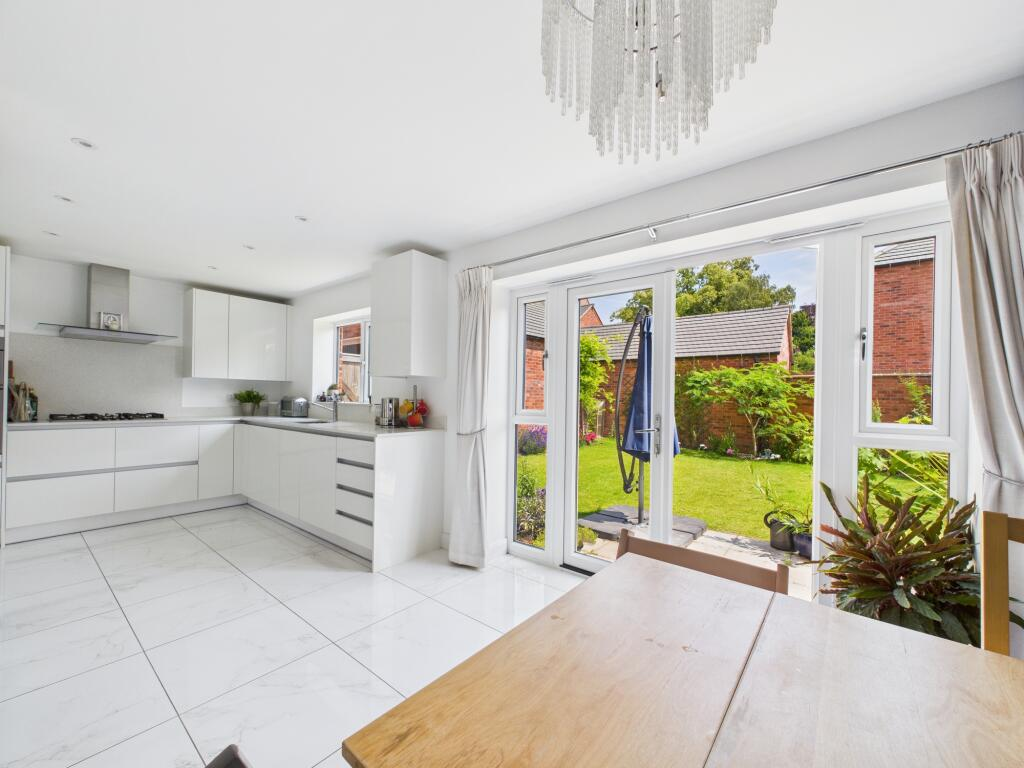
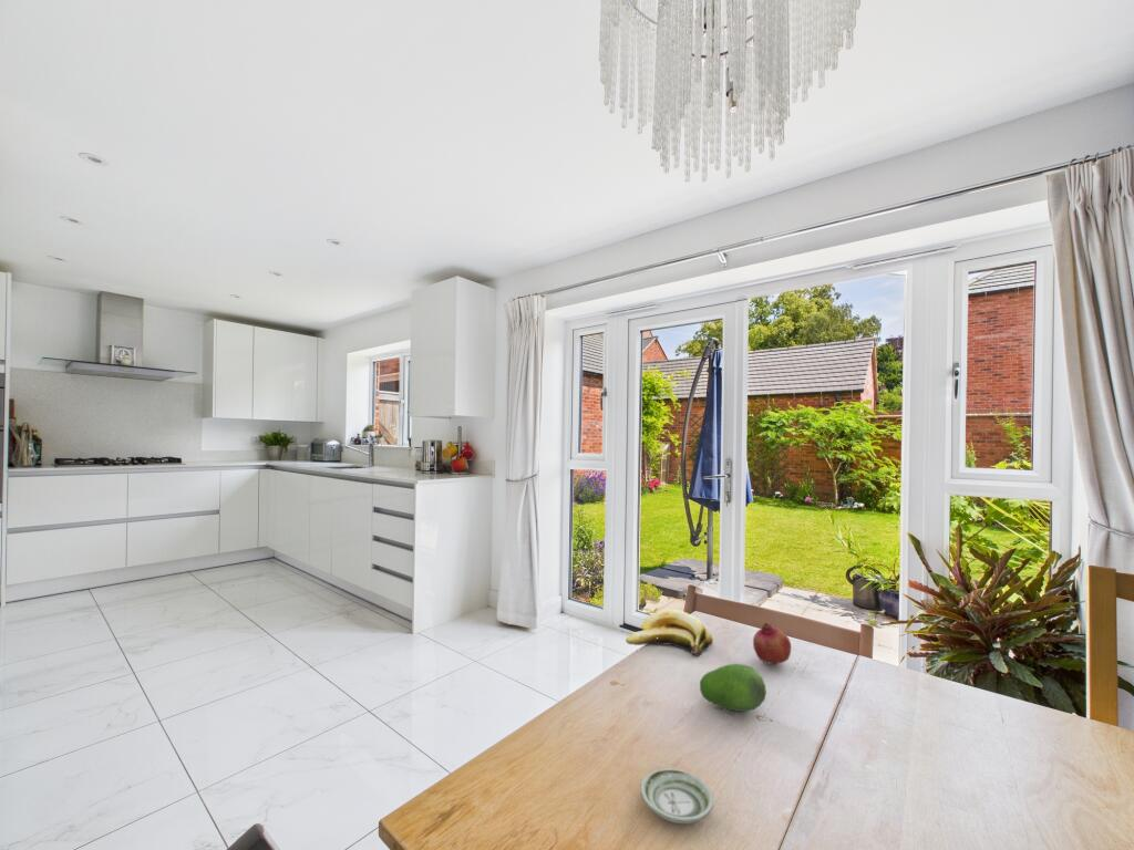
+ banana [625,609,714,657]
+ fruit [752,622,792,665]
+ saucer [639,767,714,825]
+ fruit [699,663,767,713]
